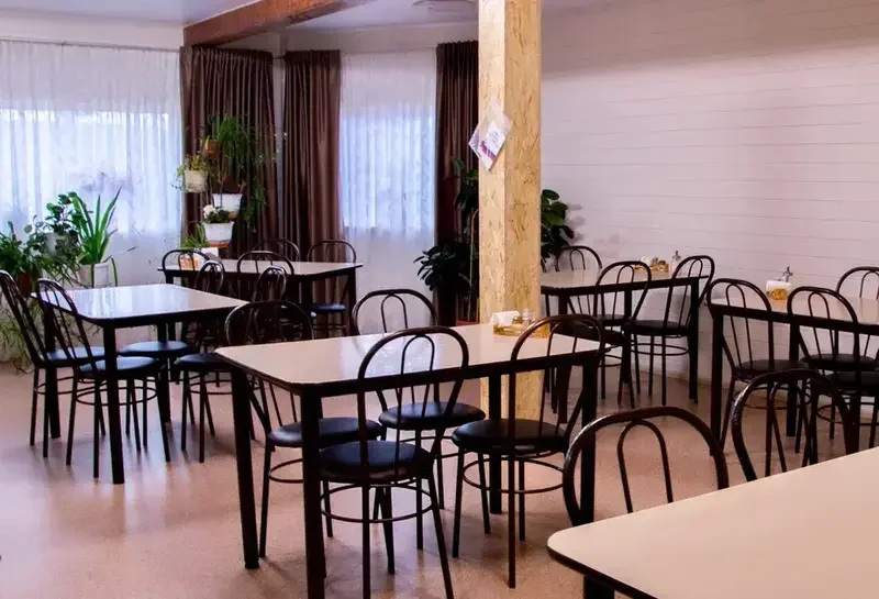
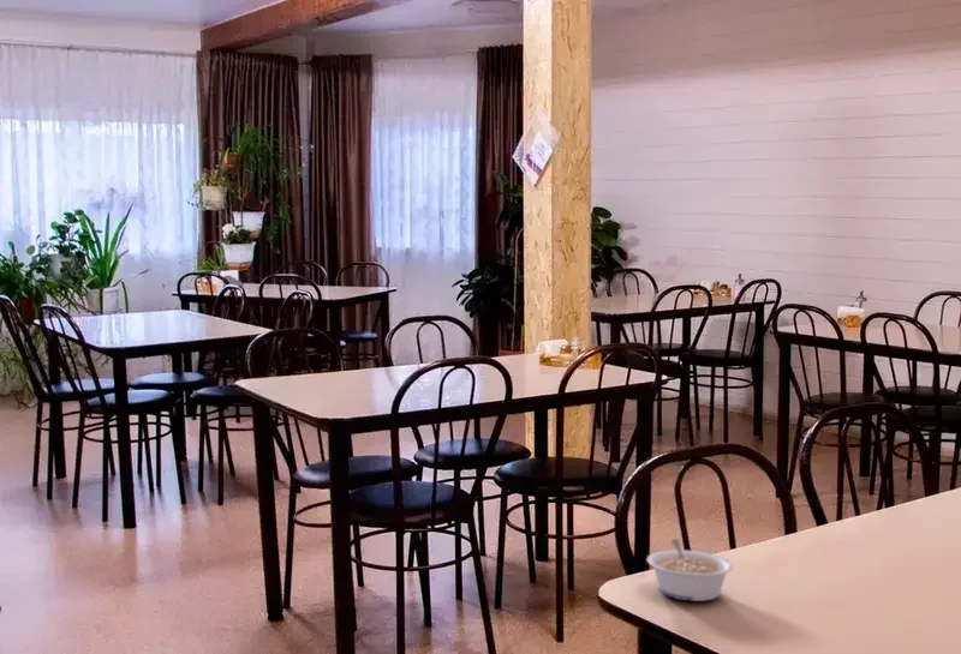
+ legume [646,538,734,602]
